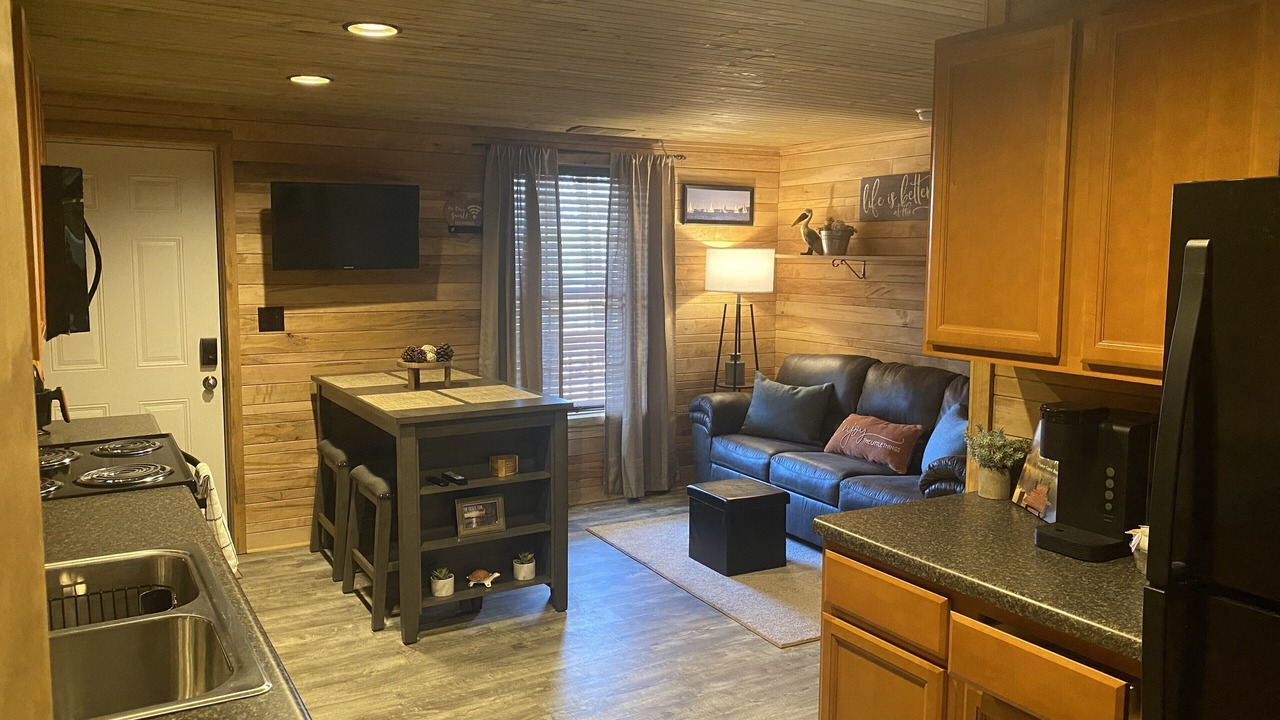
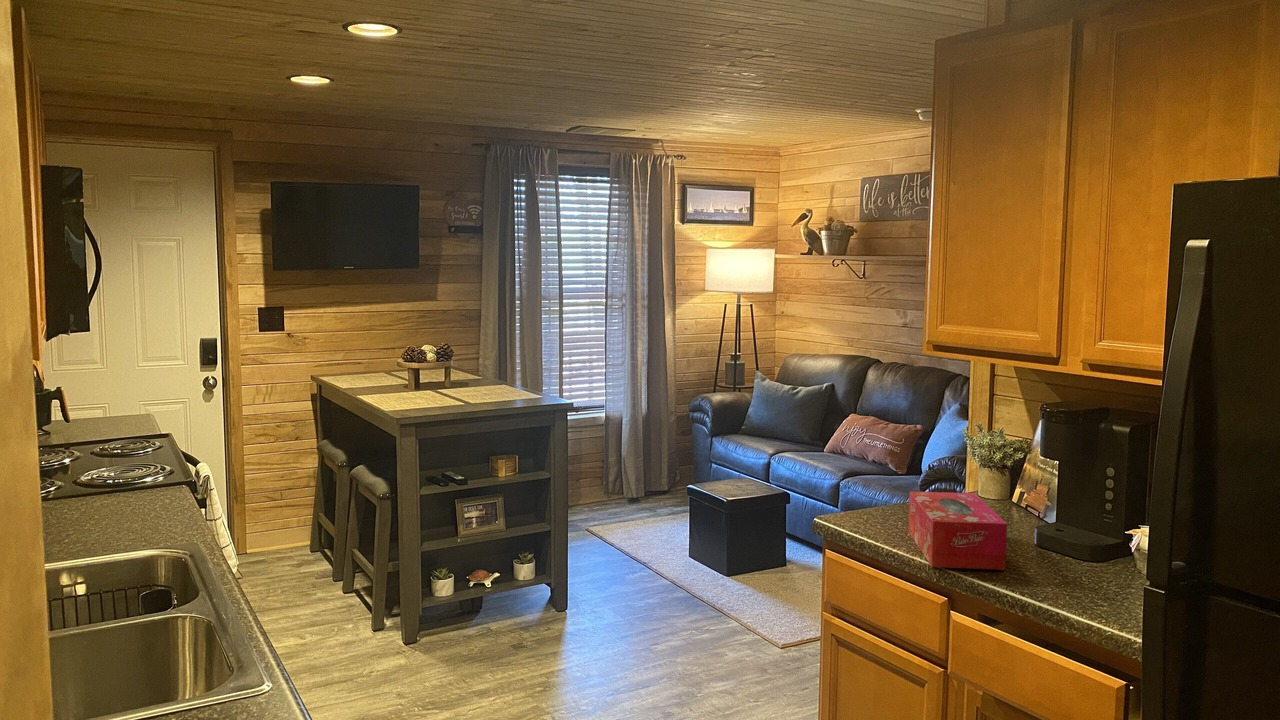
+ tissue box [908,490,1008,571]
